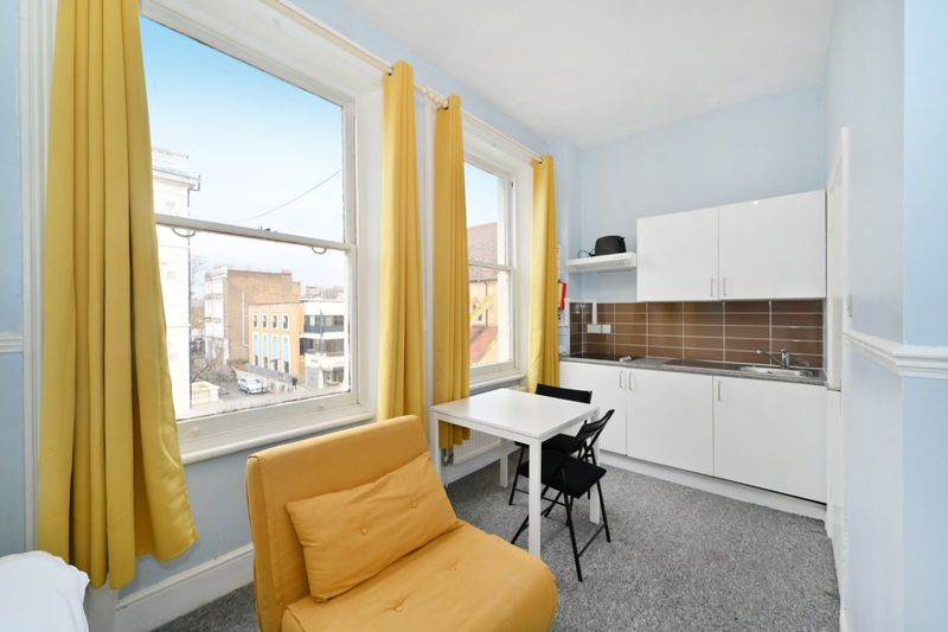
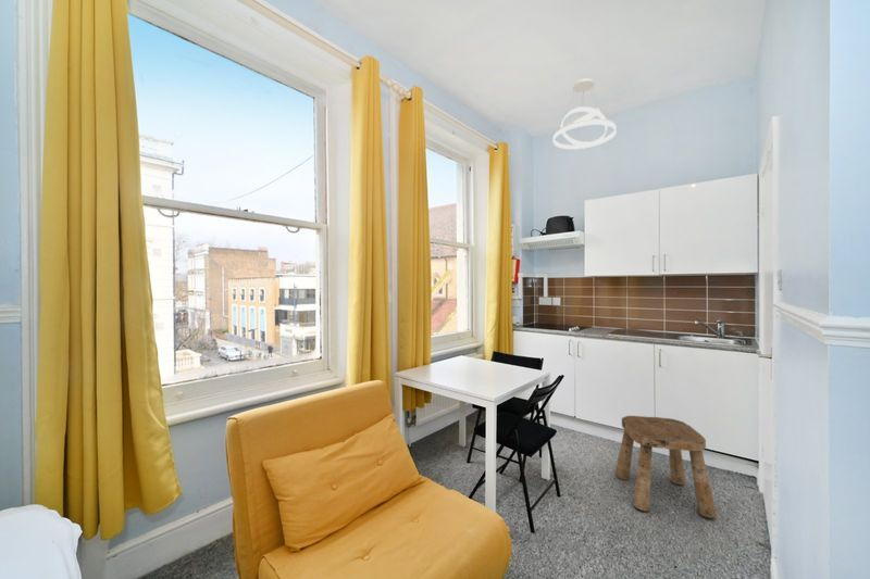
+ stool [614,415,718,519]
+ pendant light [552,77,618,150]
